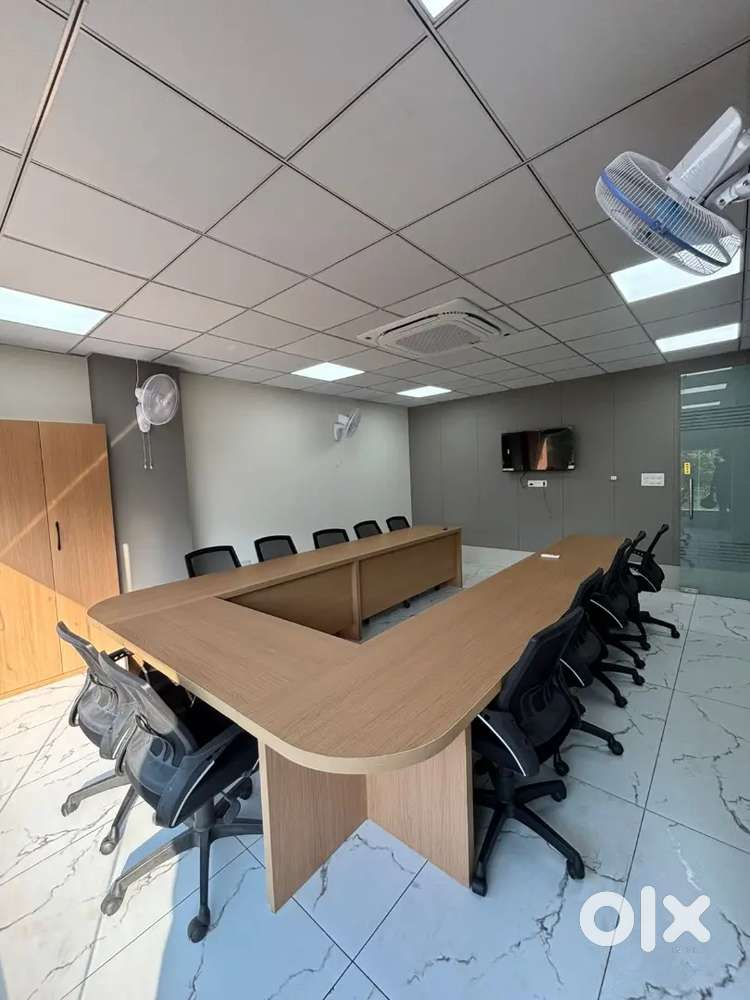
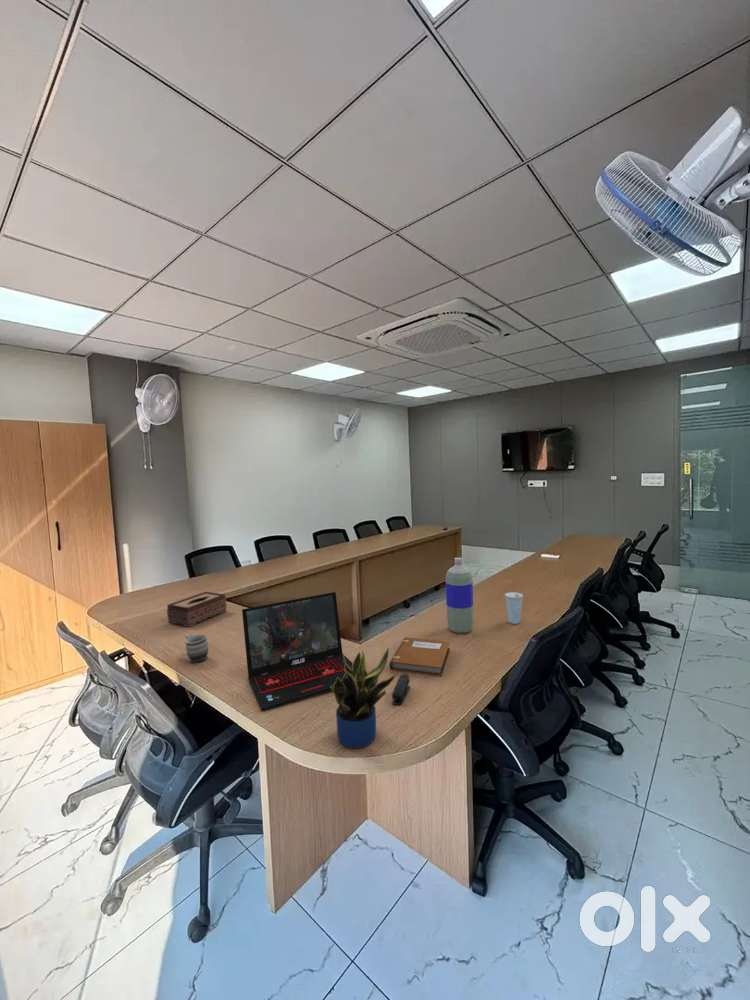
+ bottle [445,557,474,634]
+ laptop [241,591,353,712]
+ notebook [388,636,451,677]
+ potted plant [330,647,397,749]
+ cup [504,591,524,625]
+ mug [184,633,209,664]
+ stapler [391,673,411,706]
+ tissue box [166,591,228,628]
